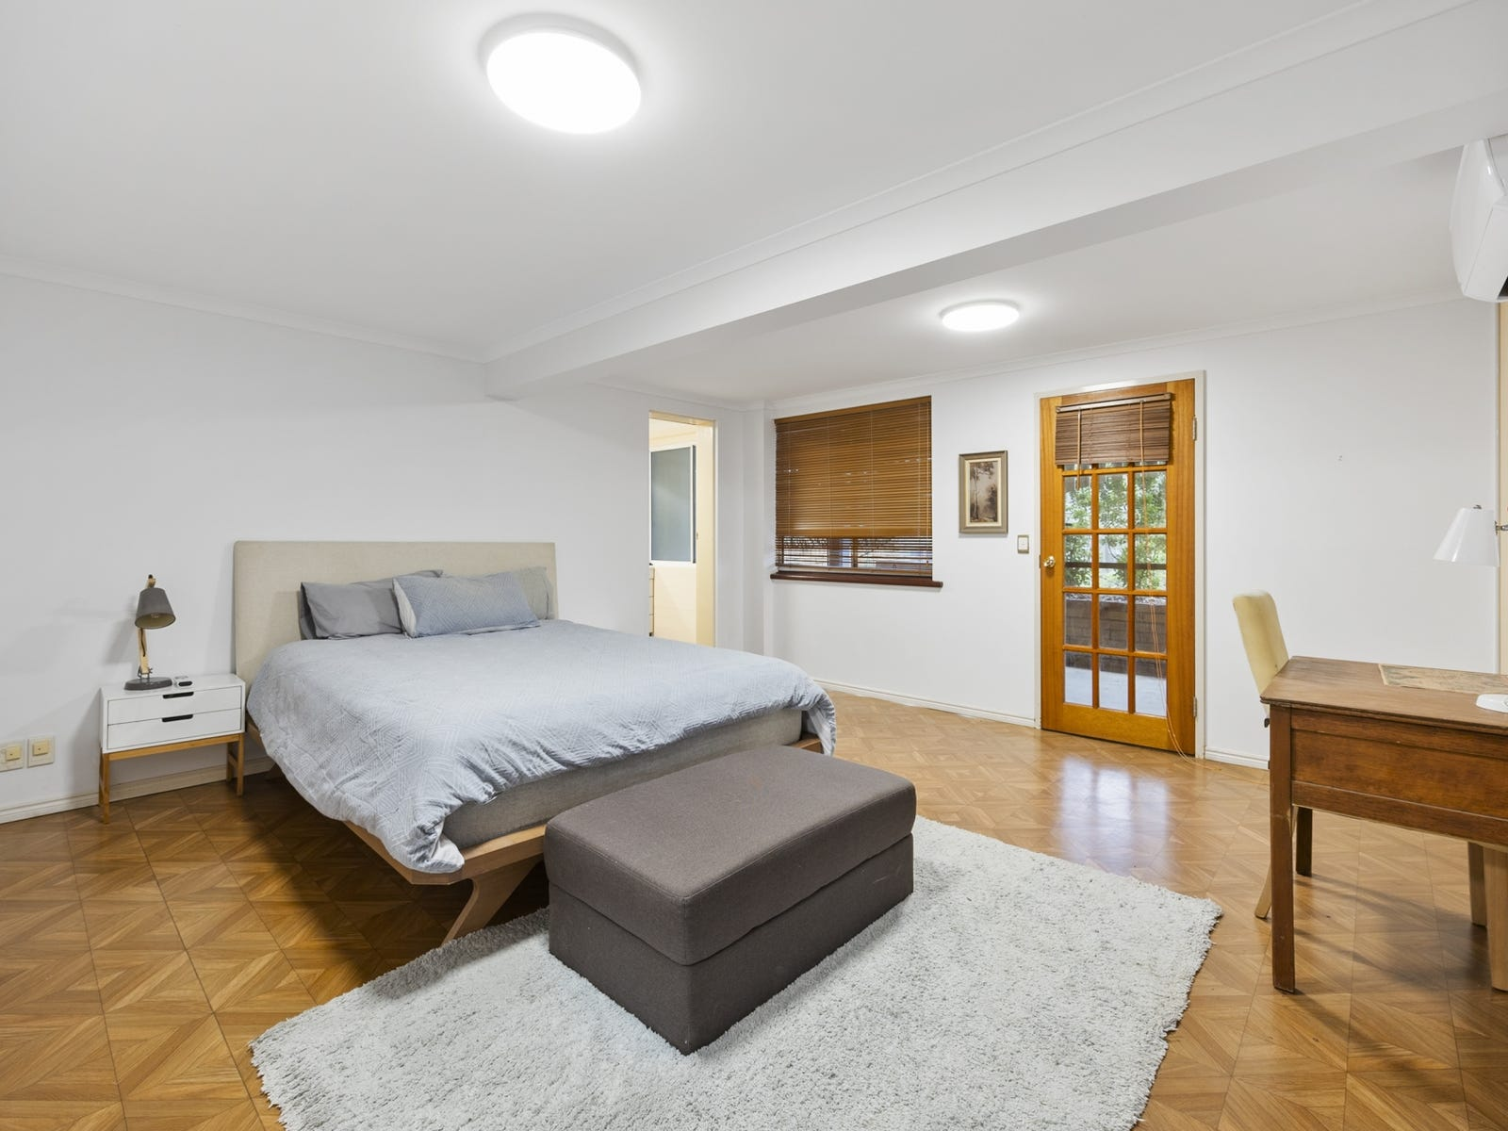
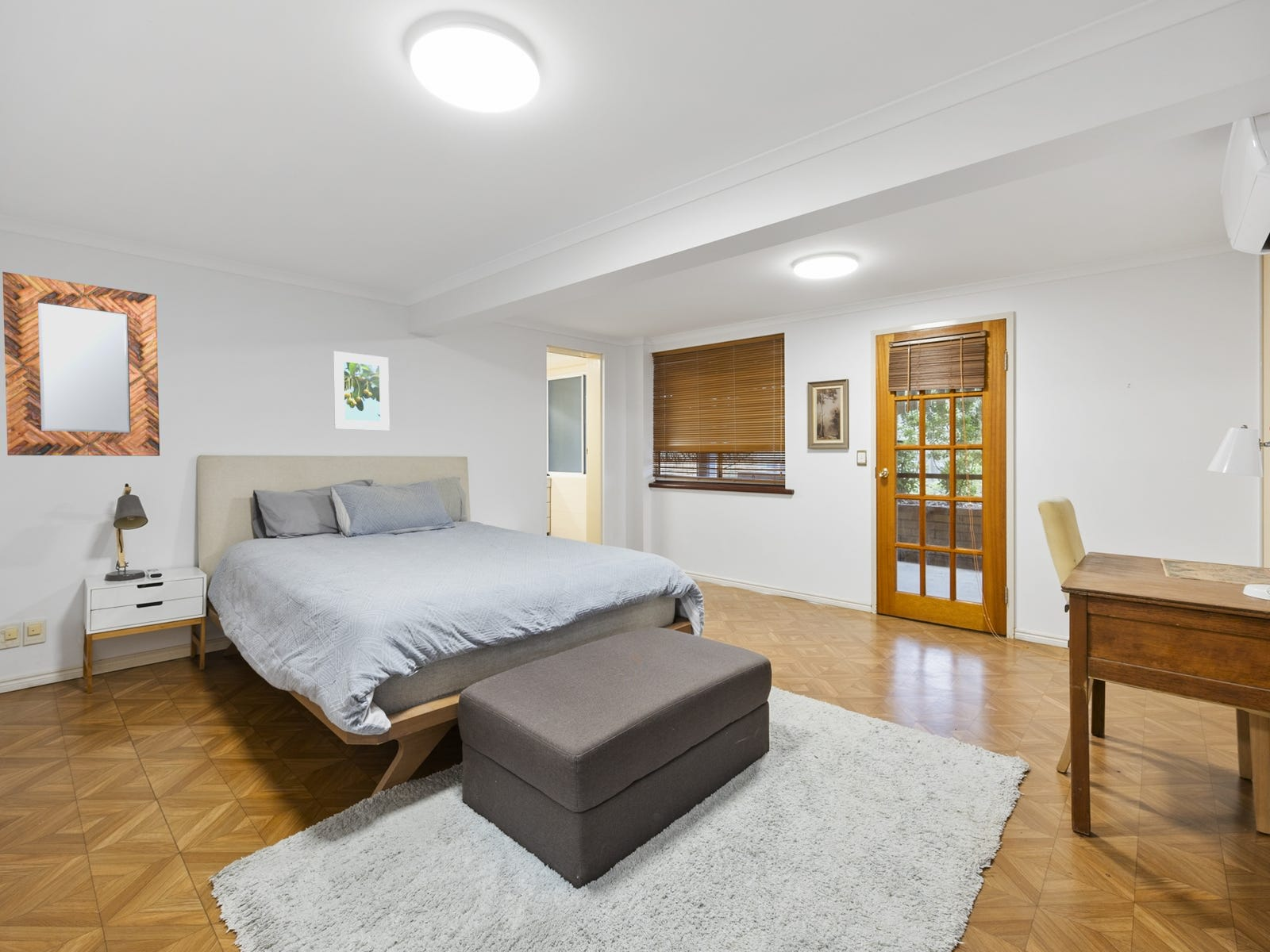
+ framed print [332,351,391,432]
+ home mirror [2,271,160,457]
